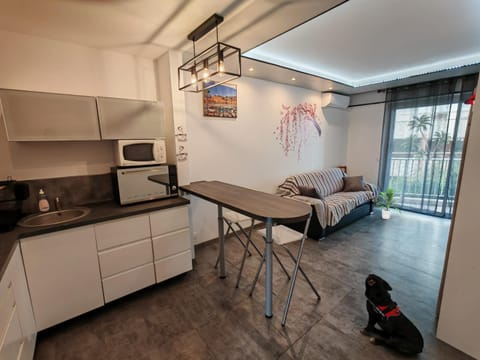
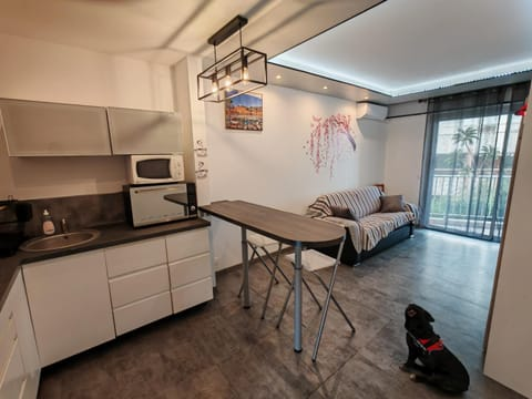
- indoor plant [374,186,403,220]
